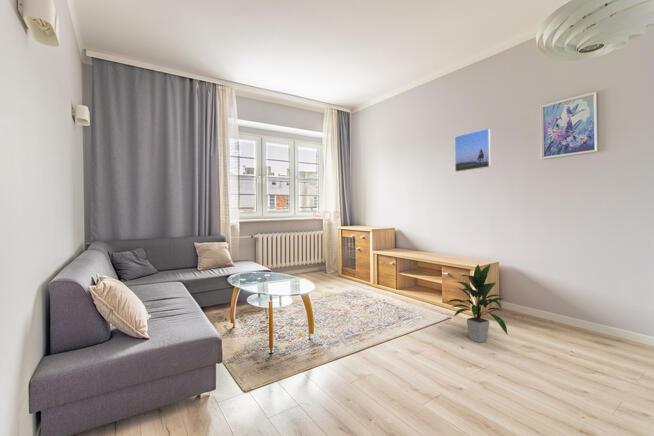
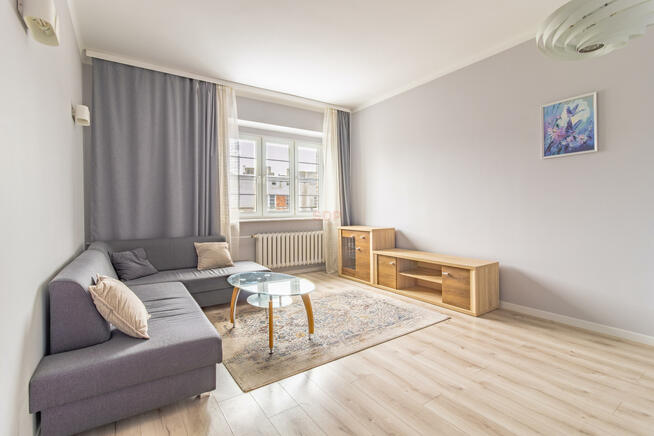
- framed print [454,127,492,173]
- indoor plant [447,263,509,344]
